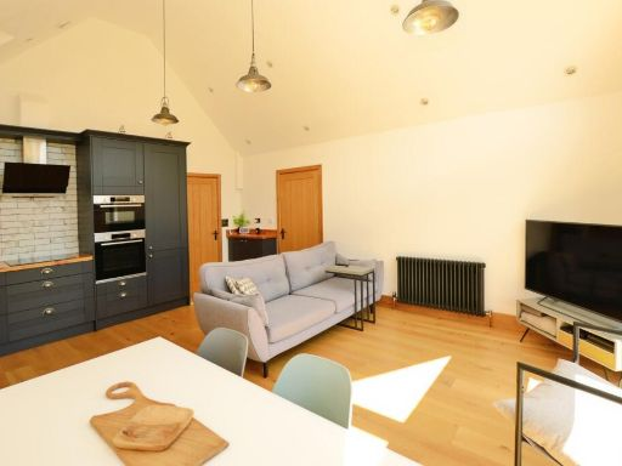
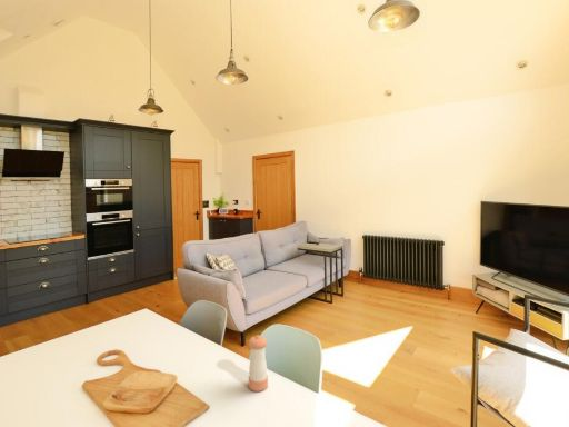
+ pepper shaker [248,335,269,393]
